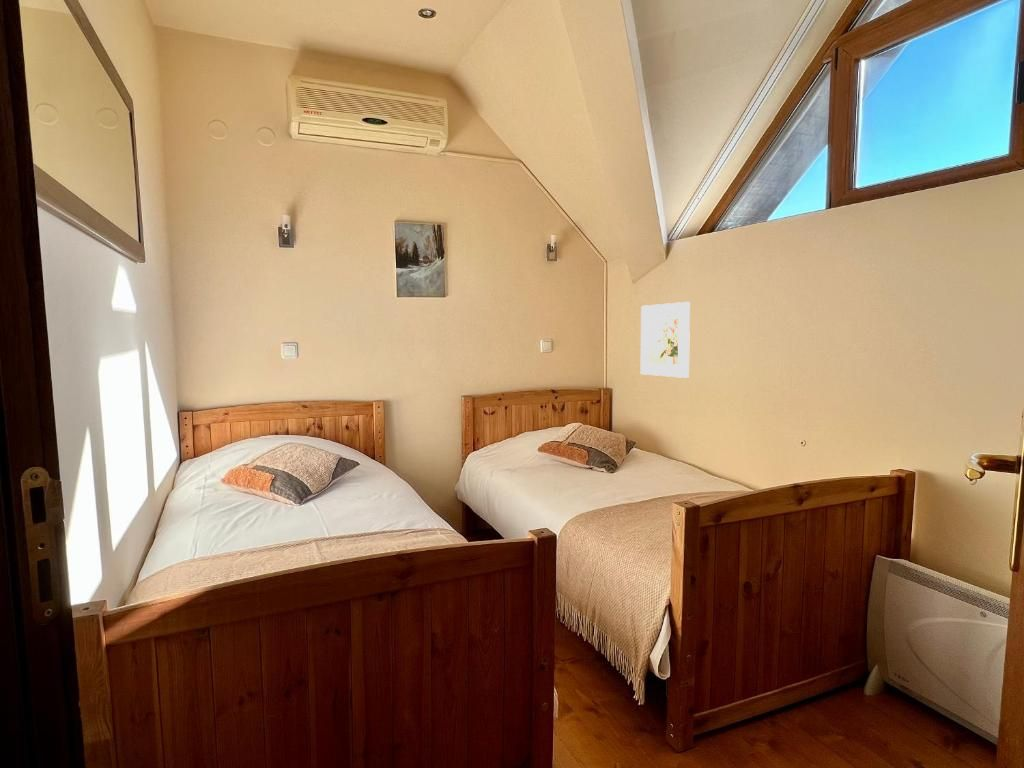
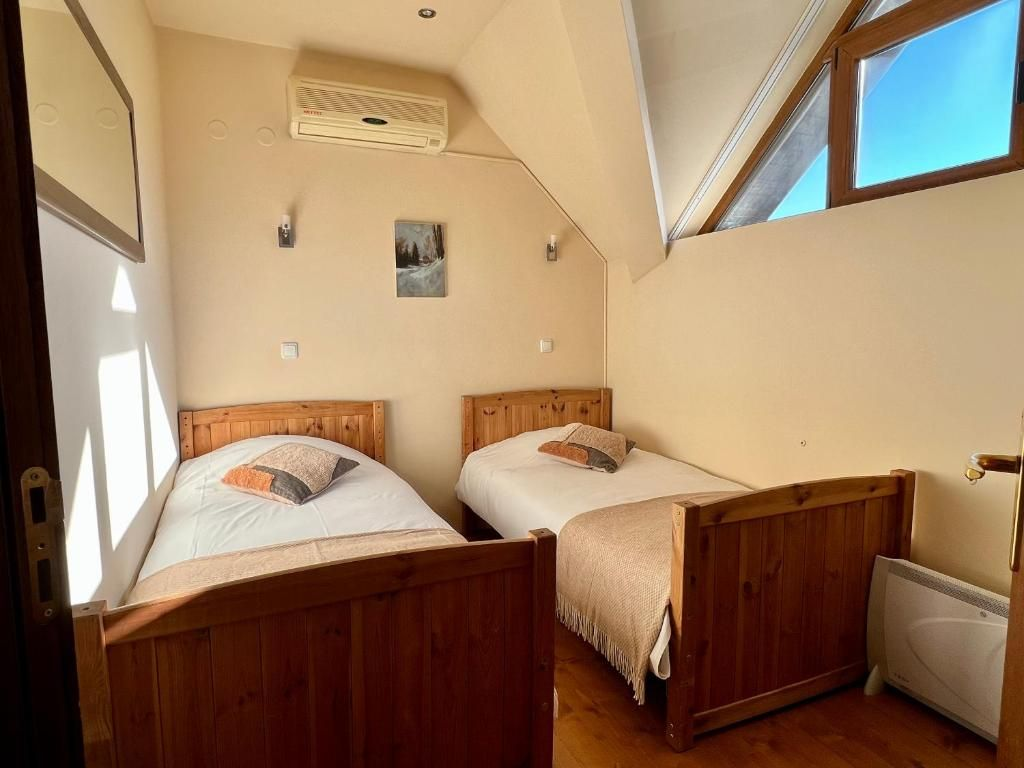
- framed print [640,301,691,379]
